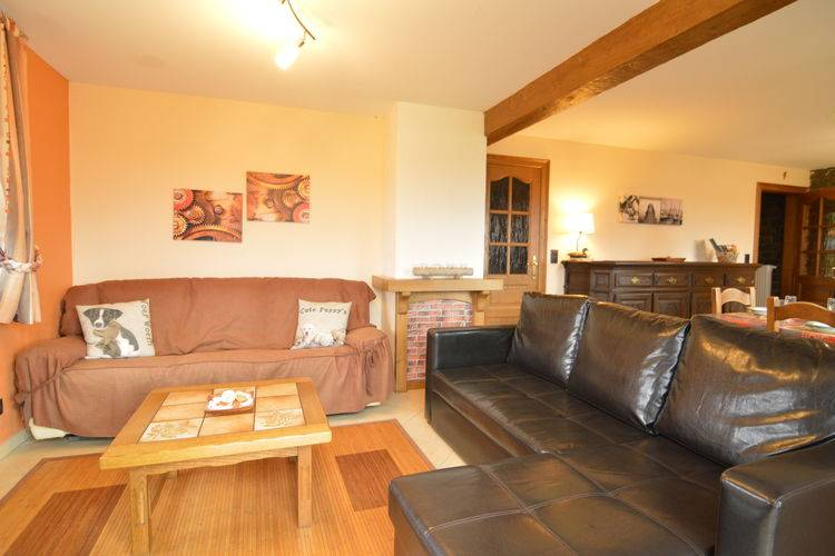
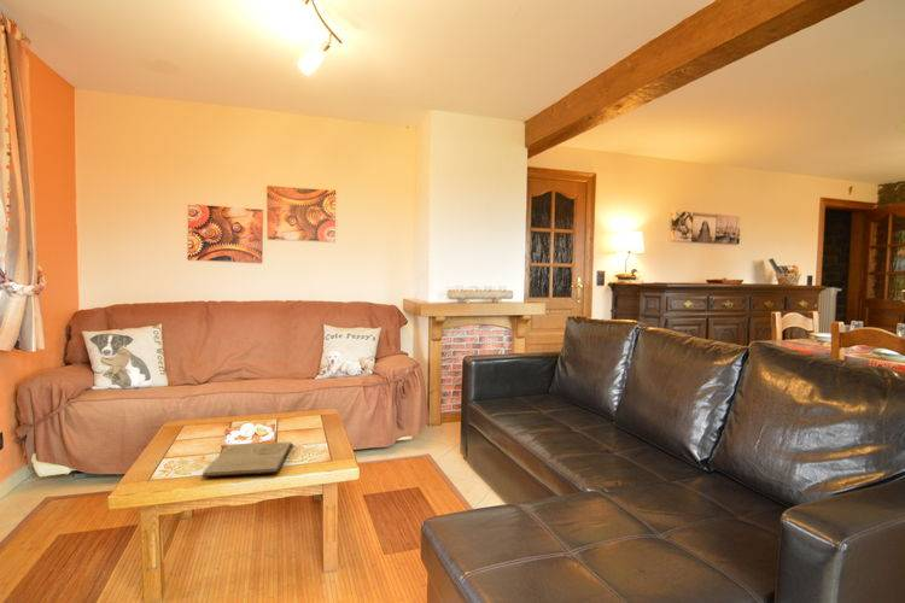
+ book [200,440,294,478]
